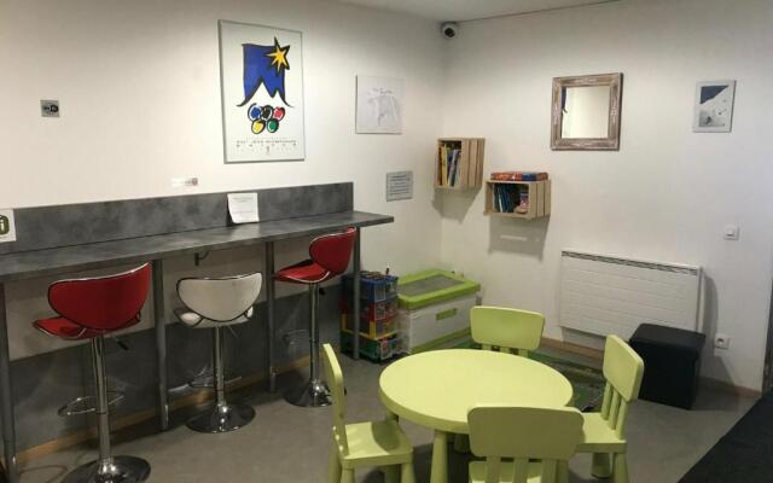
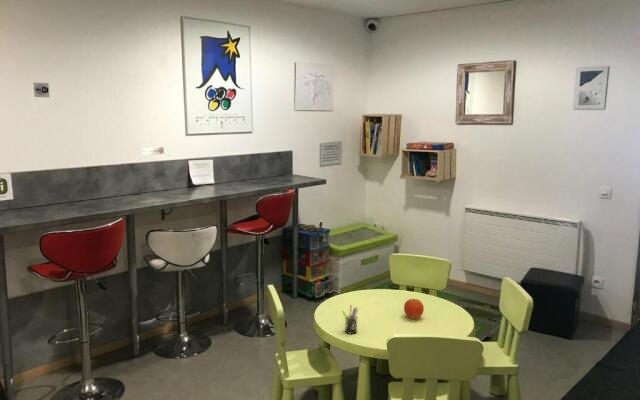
+ pen holder [341,304,359,335]
+ fruit [403,298,425,320]
